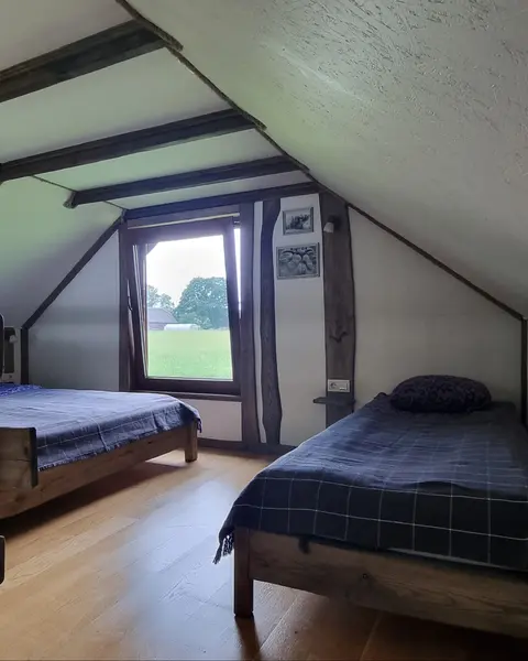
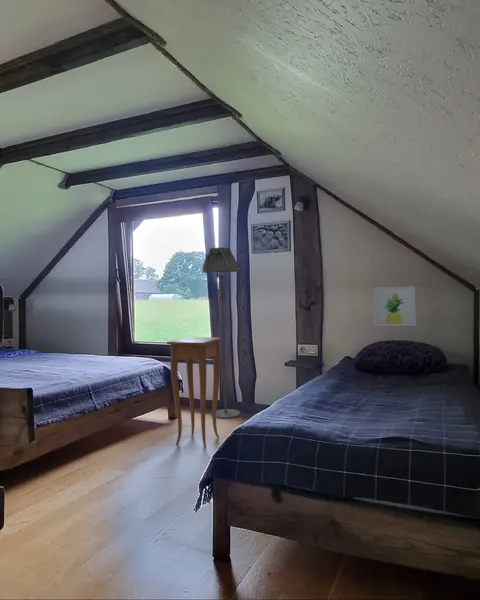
+ wall art [373,285,417,327]
+ floor lamp [201,246,241,420]
+ side table [166,336,222,449]
